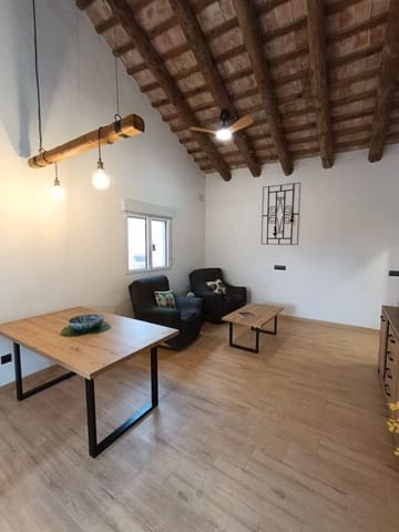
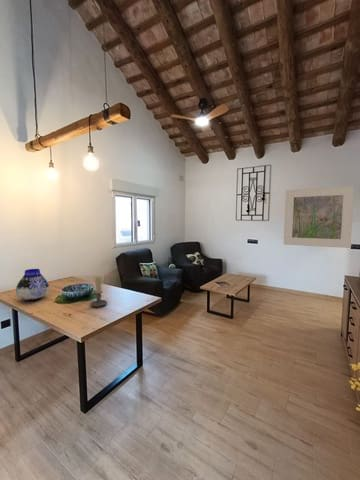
+ vase [15,268,50,302]
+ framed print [283,185,355,249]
+ candle holder [88,275,108,308]
